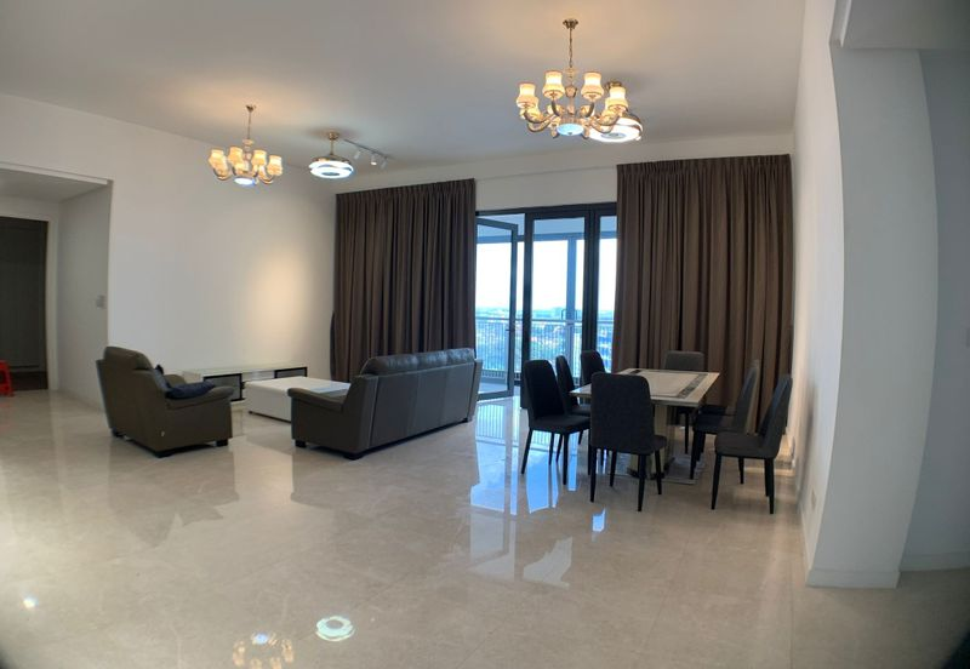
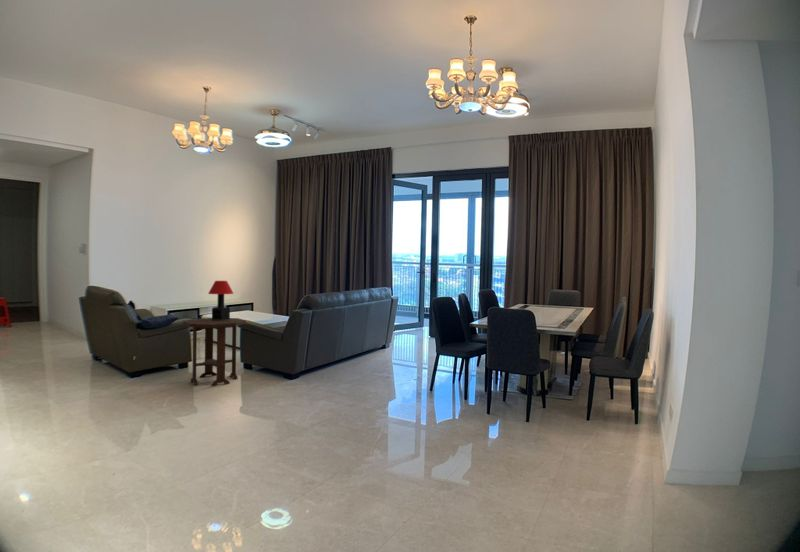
+ side table [182,317,247,387]
+ table lamp [207,280,235,321]
